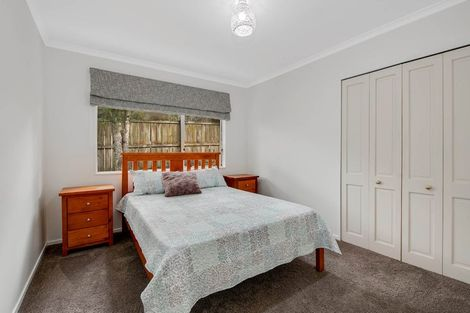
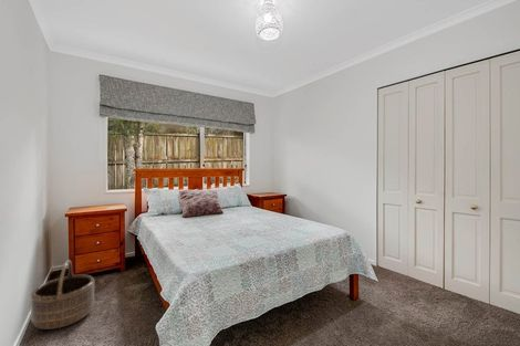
+ basket [30,259,95,331]
